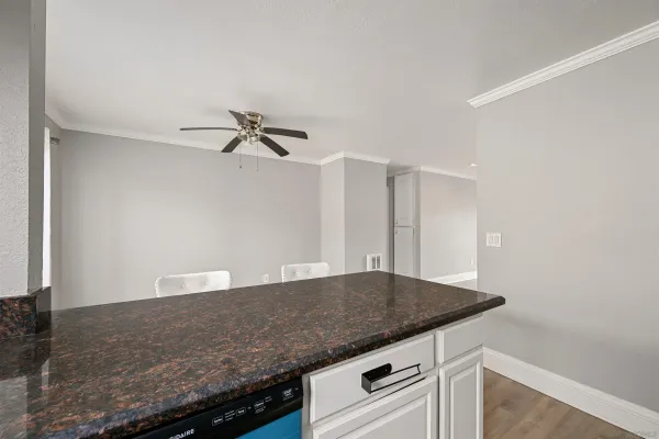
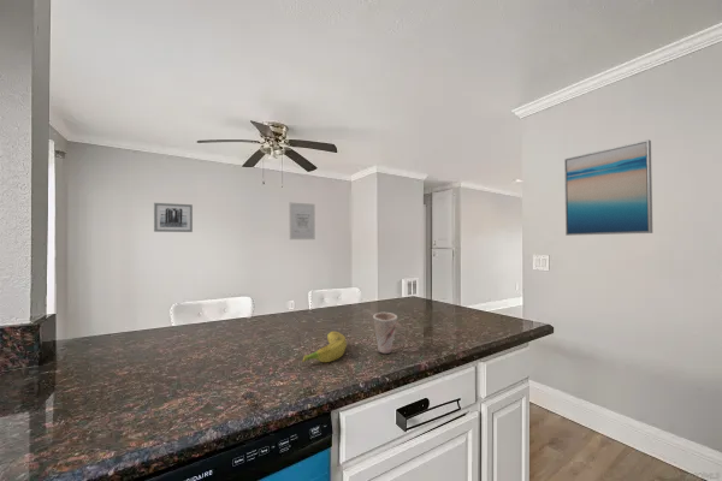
+ cup [372,311,398,355]
+ wall art [289,202,316,240]
+ wall art [153,202,194,233]
+ banana [302,331,348,363]
+ wall art [563,138,653,237]
